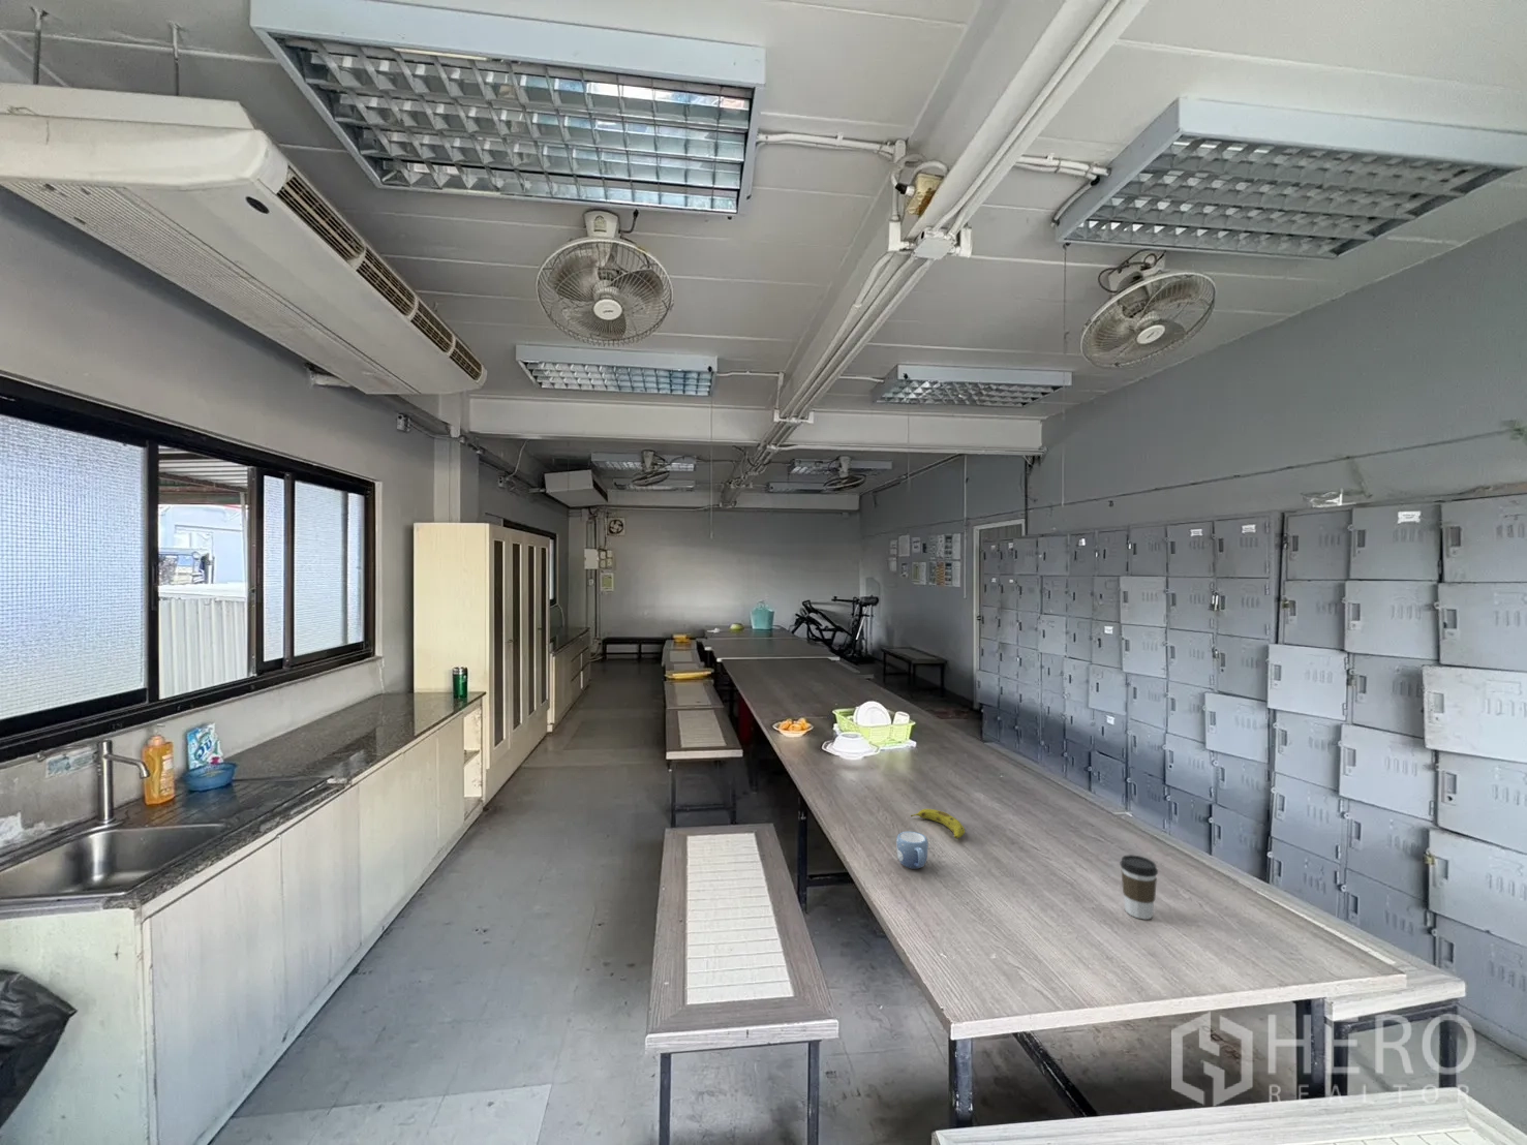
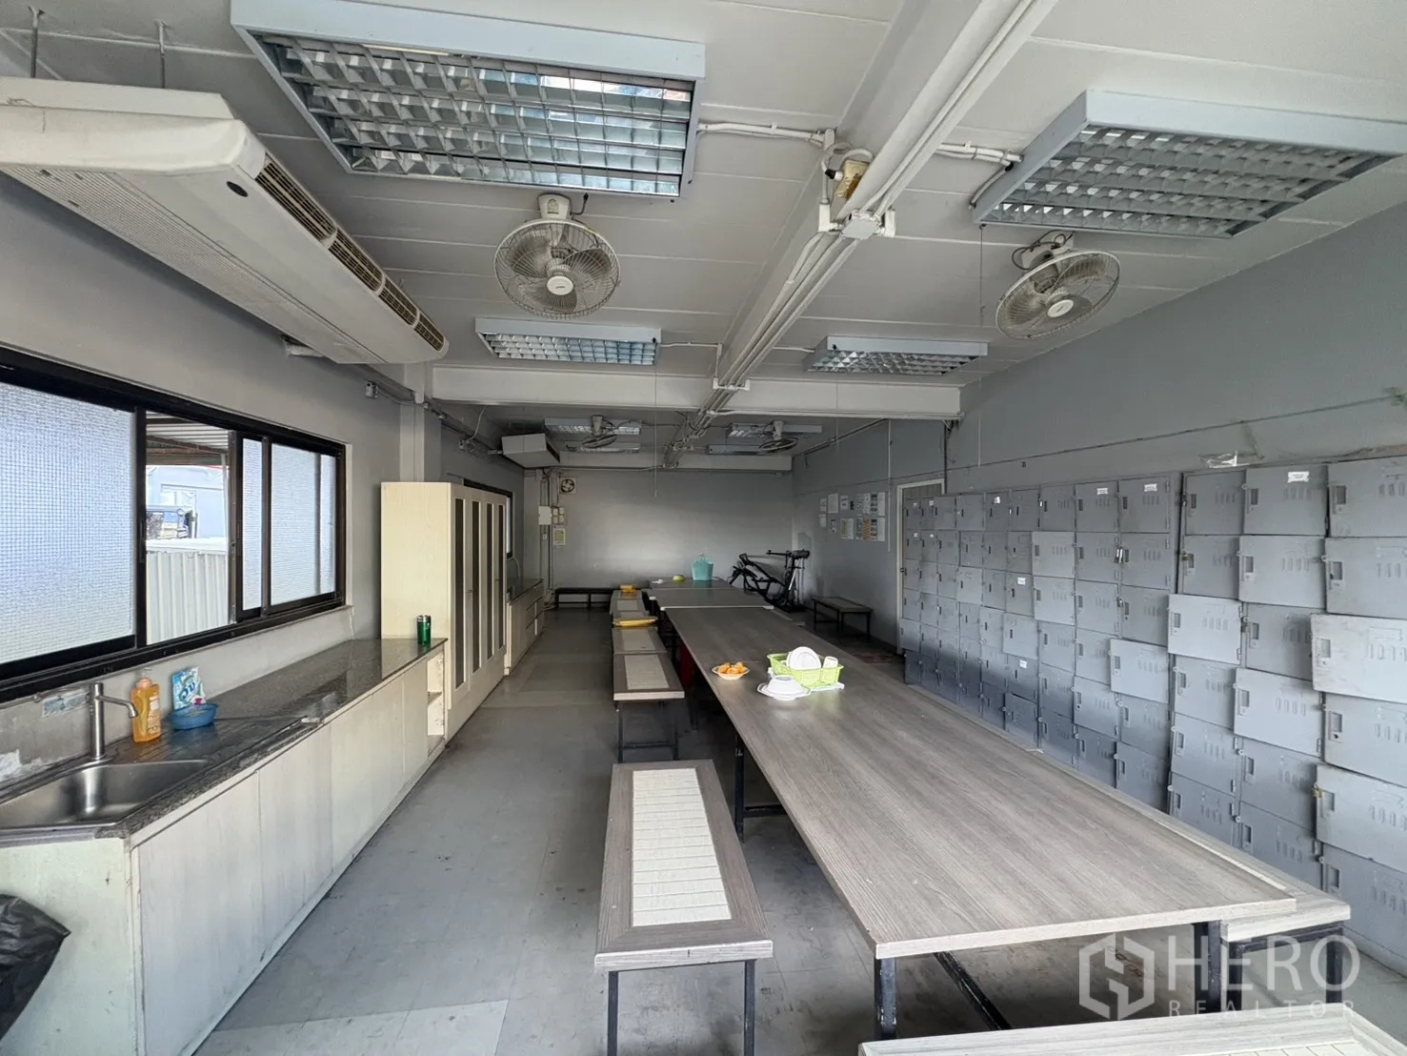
- coffee cup [1119,854,1159,921]
- mug [895,831,929,870]
- fruit [910,808,965,840]
